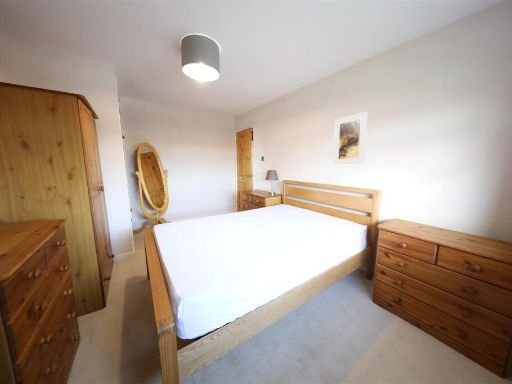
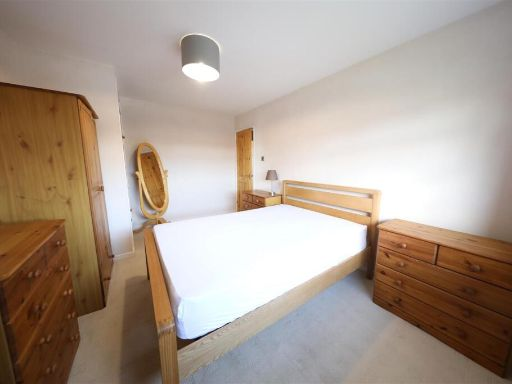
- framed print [333,111,368,165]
